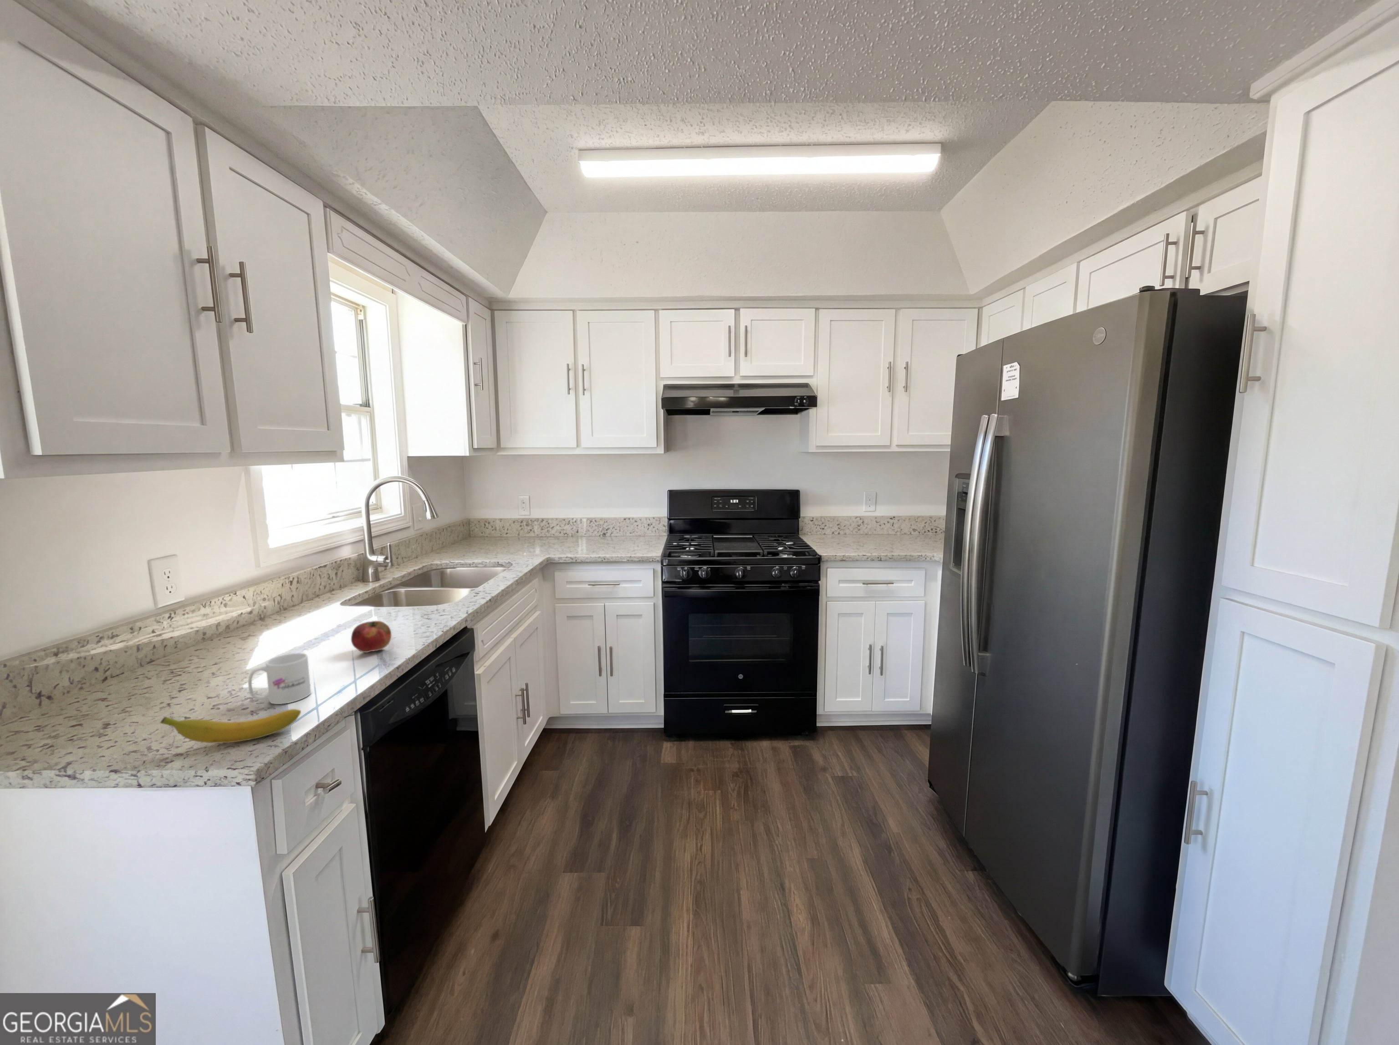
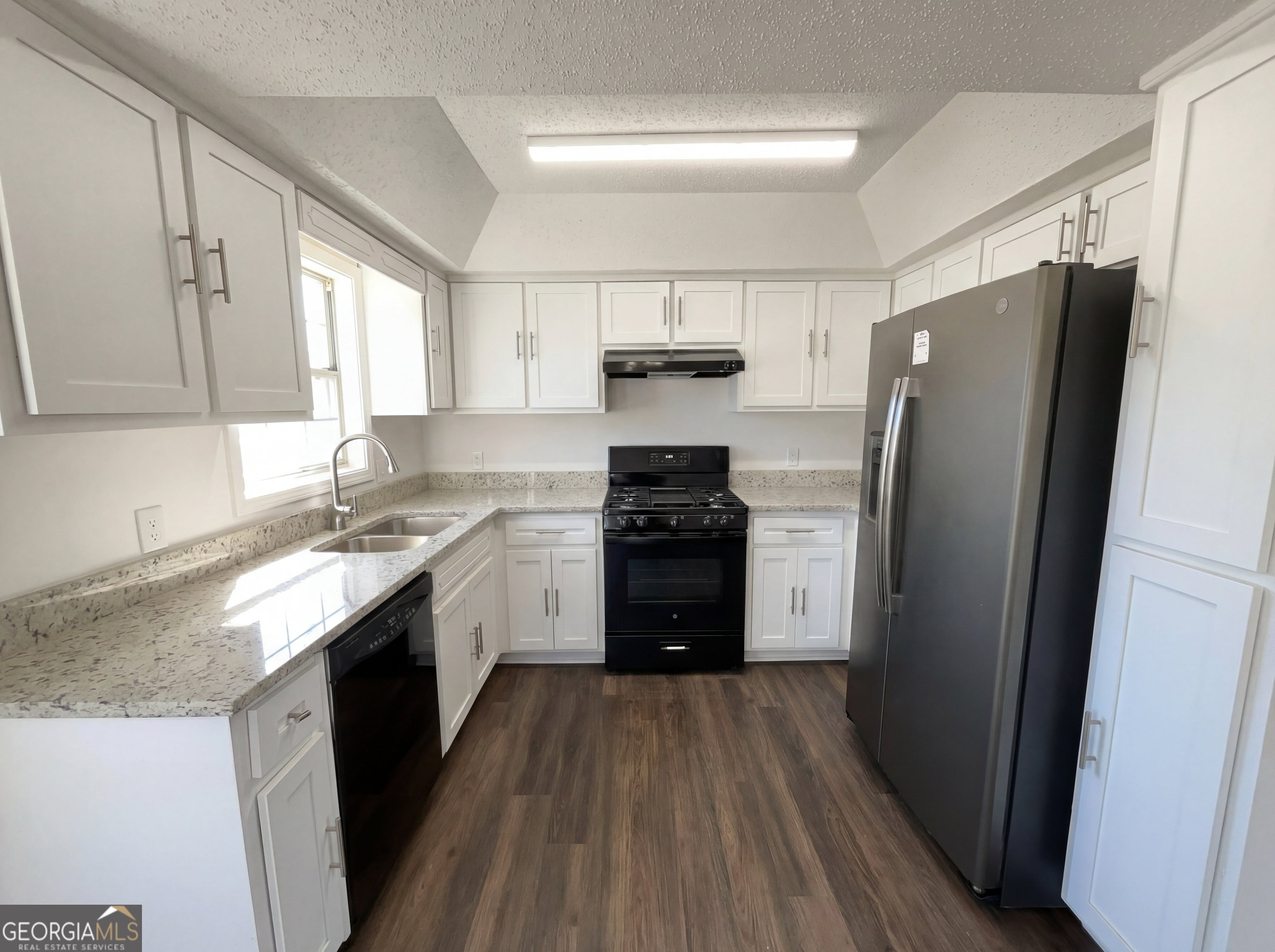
- mug [248,652,312,705]
- banana [160,708,302,743]
- fruit [351,620,392,653]
